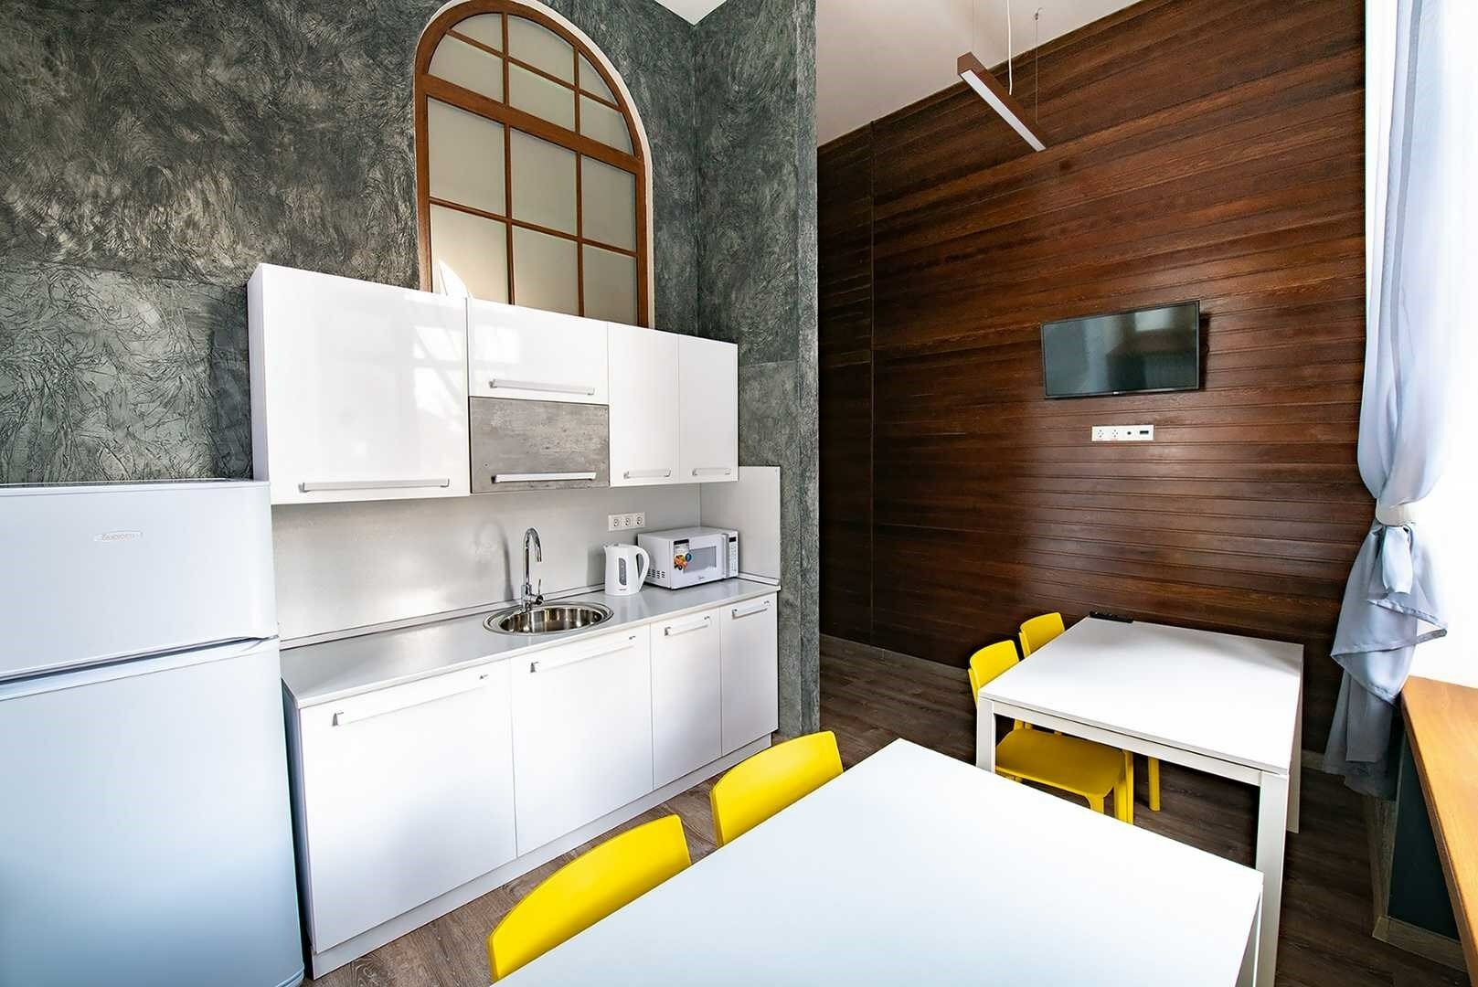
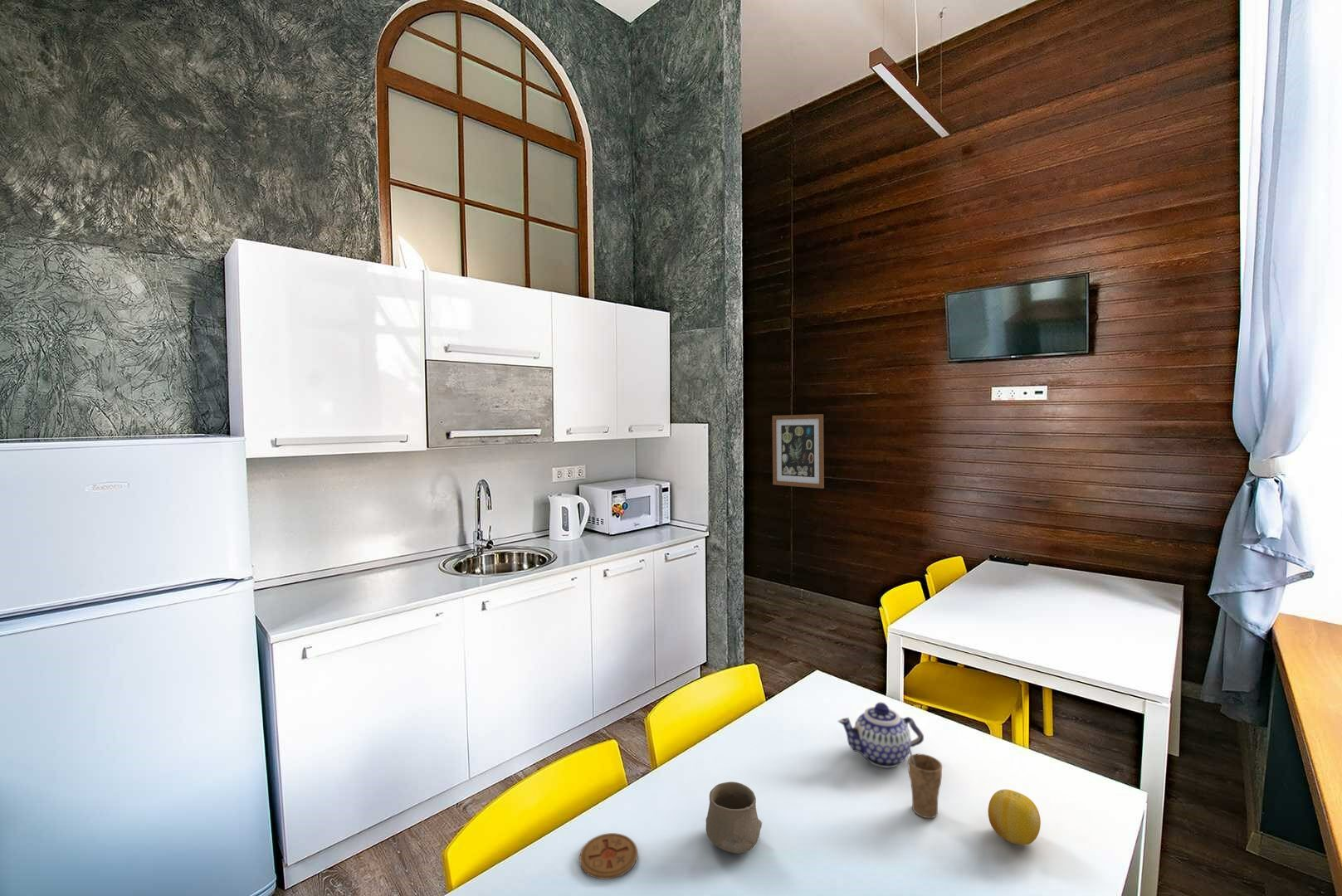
+ cup [907,746,943,819]
+ teapot [837,702,925,768]
+ cup [705,781,763,855]
+ coaster [578,832,638,880]
+ fruit [988,788,1042,846]
+ wall art [772,413,825,489]
